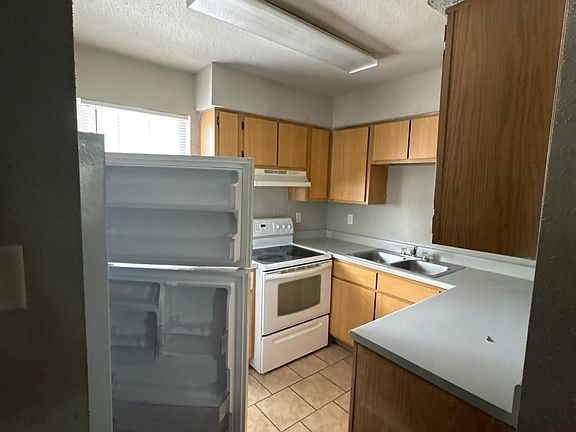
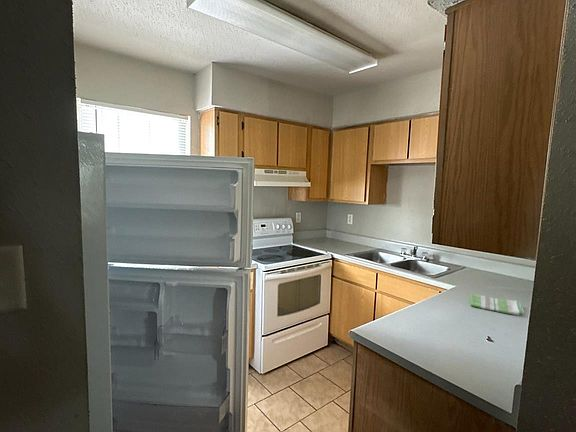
+ dish towel [470,293,526,317]
